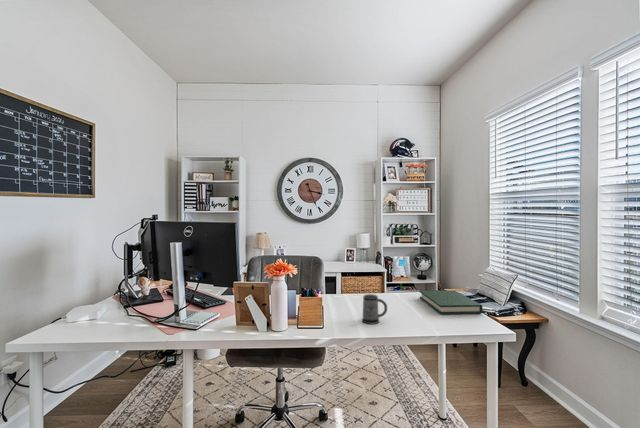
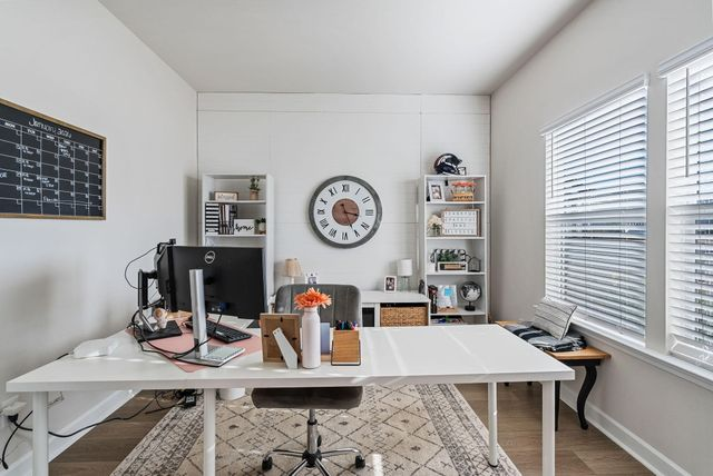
- hardback book [419,289,484,315]
- mug [361,293,388,325]
